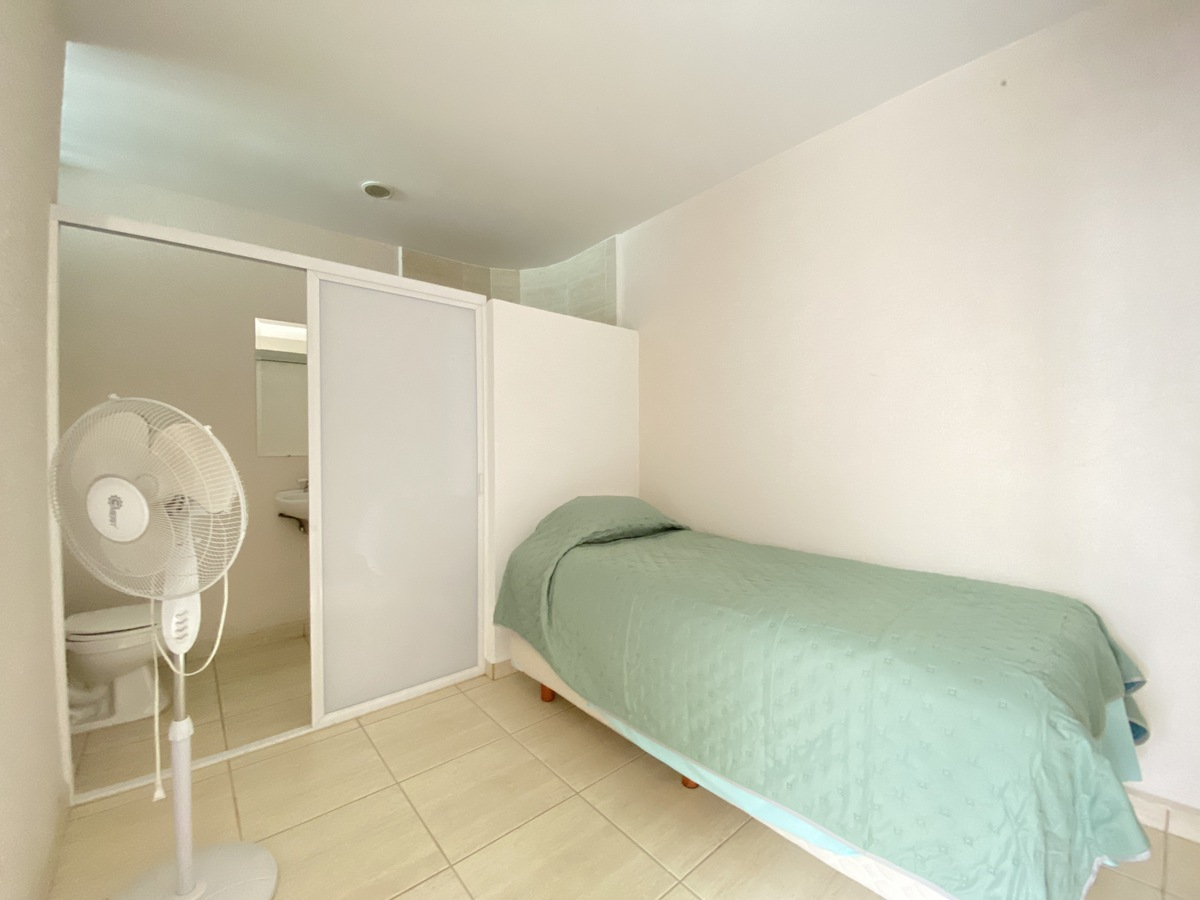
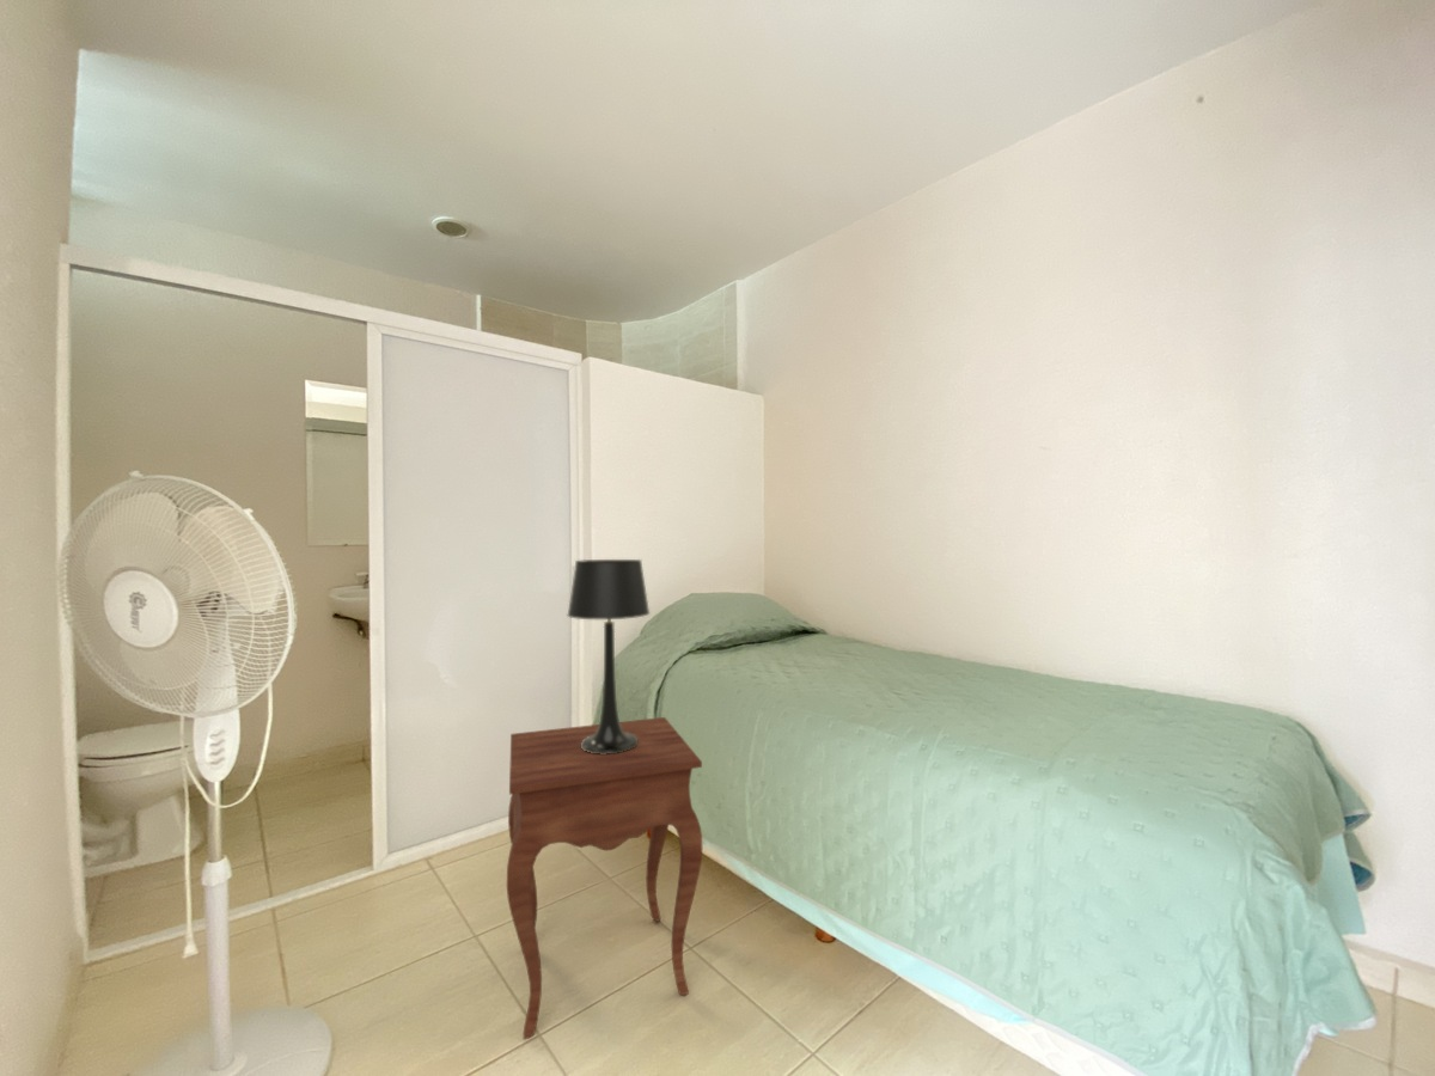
+ side table [506,716,703,1040]
+ table lamp [567,558,651,754]
